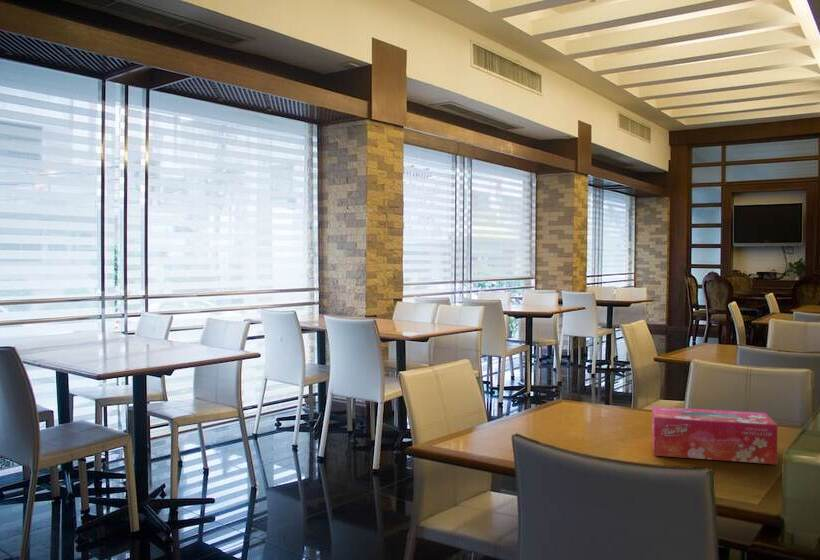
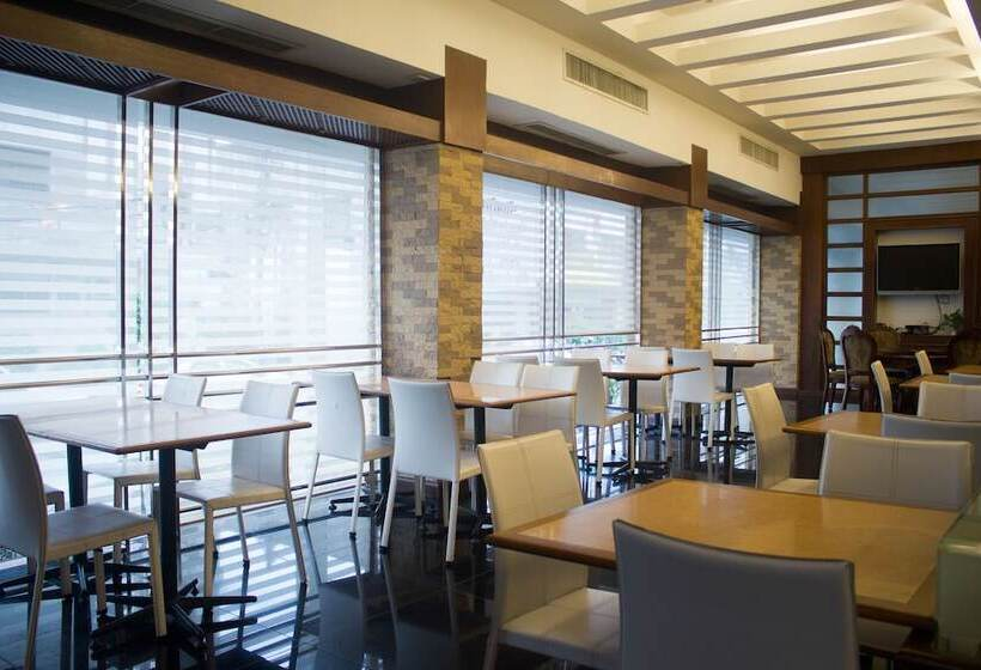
- tissue box [651,406,778,465]
